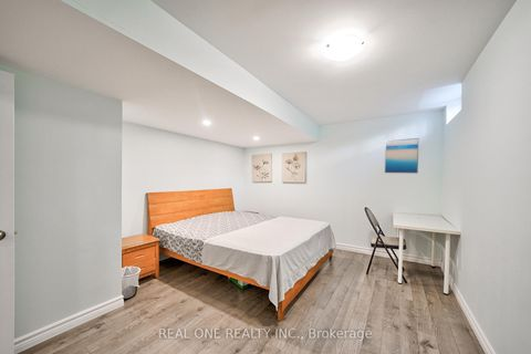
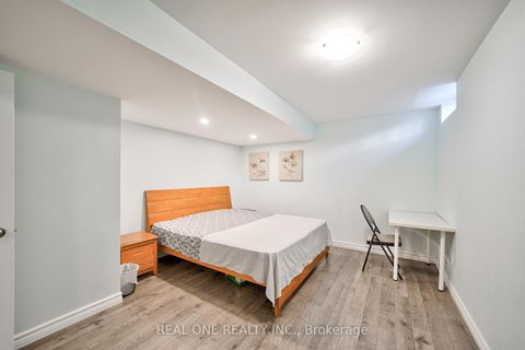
- wall art [384,137,420,175]
